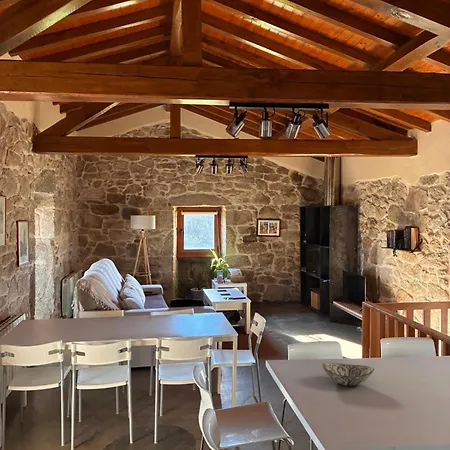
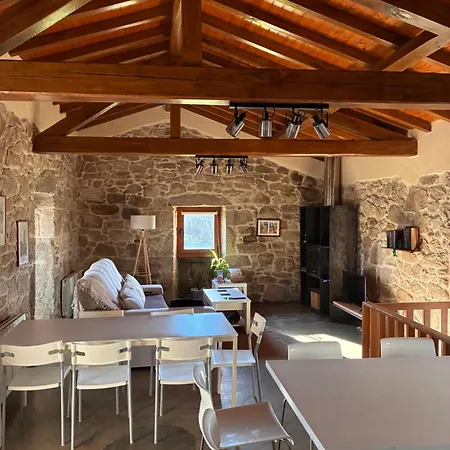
- decorative bowl [321,362,375,387]
